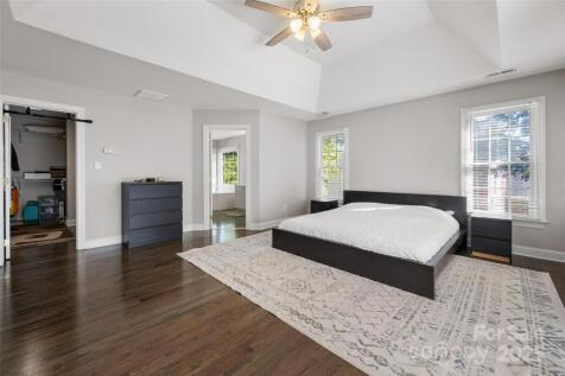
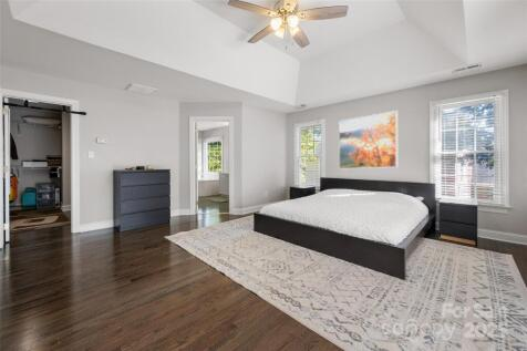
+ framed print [338,110,399,169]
